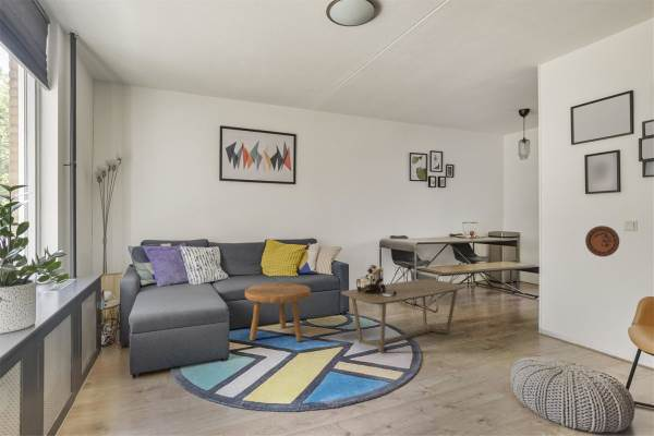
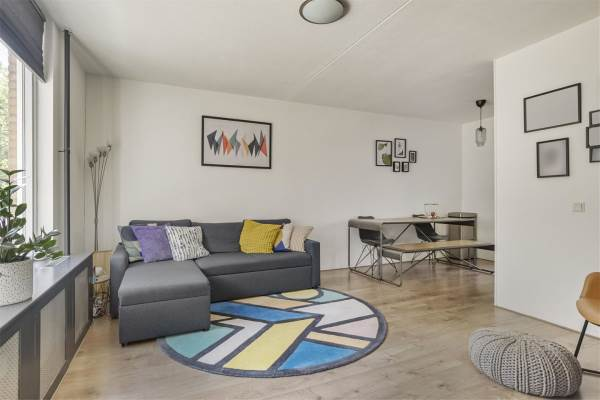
- ruined building [354,264,397,296]
- coffee table [340,278,467,354]
- decorative plate [584,225,620,257]
- footstool [244,282,312,342]
